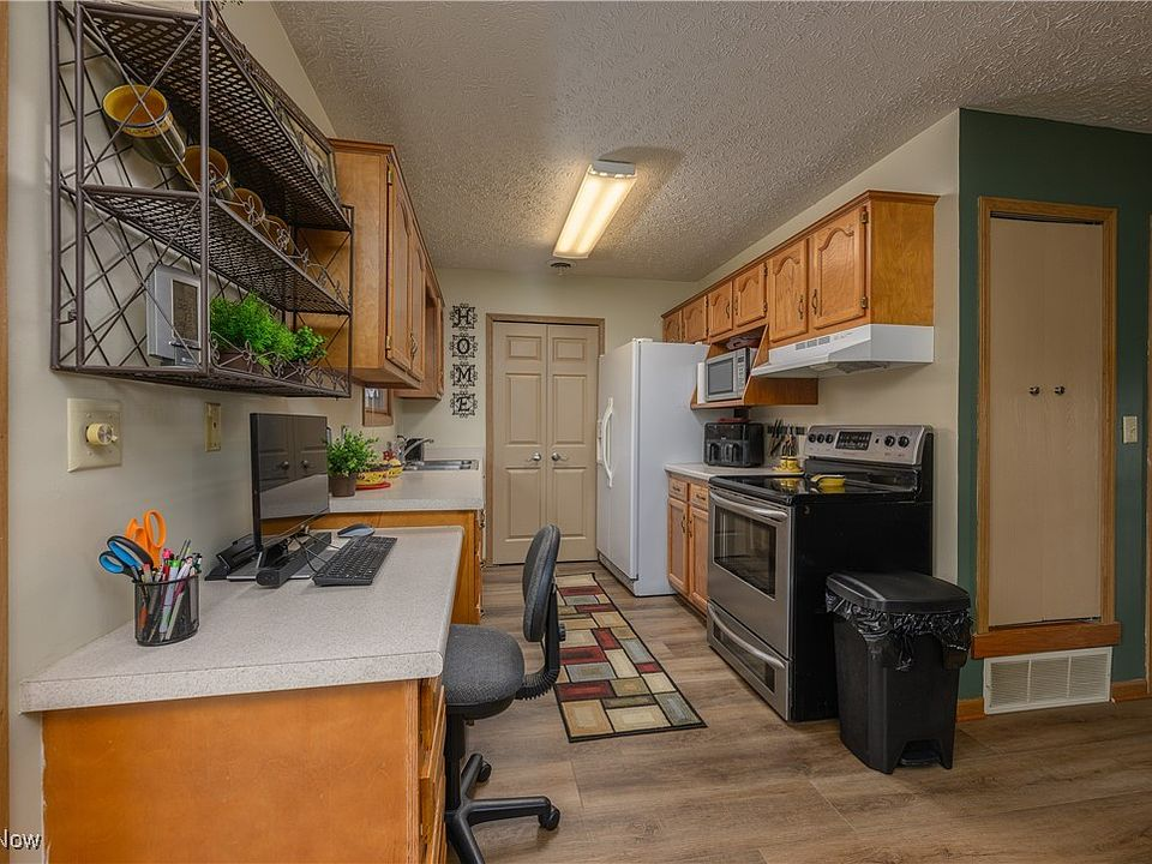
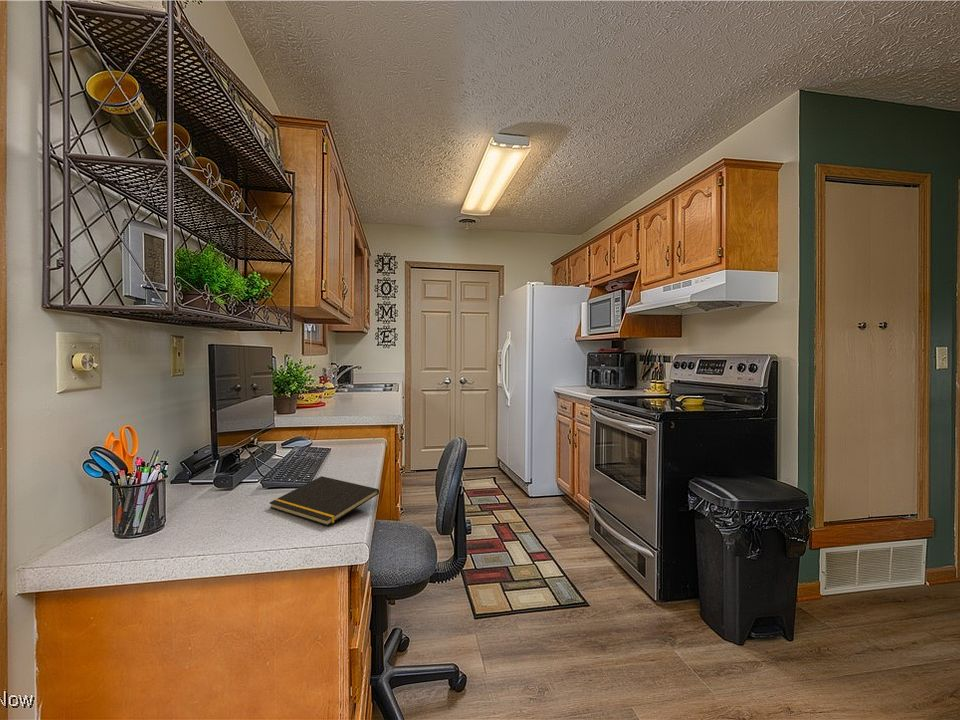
+ notepad [269,475,380,527]
